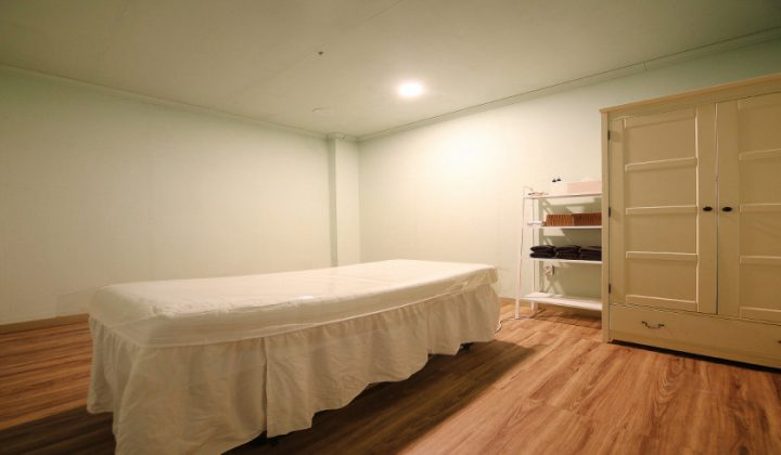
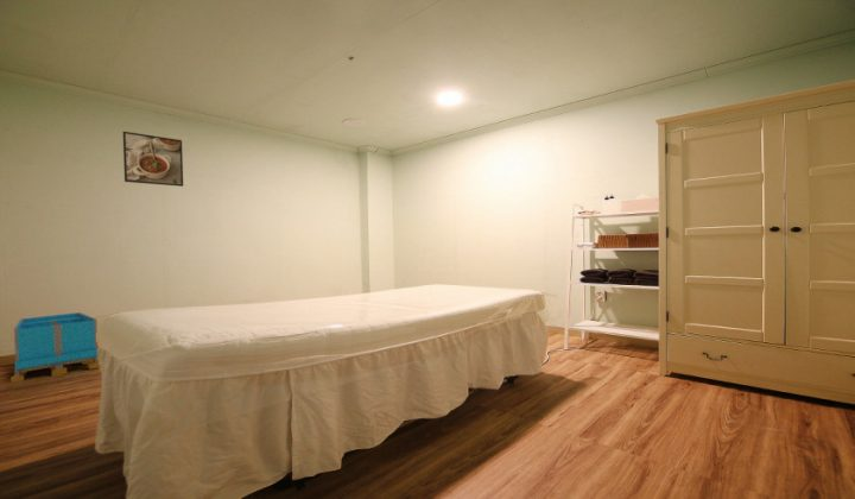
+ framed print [122,131,184,188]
+ storage bin [10,311,101,384]
